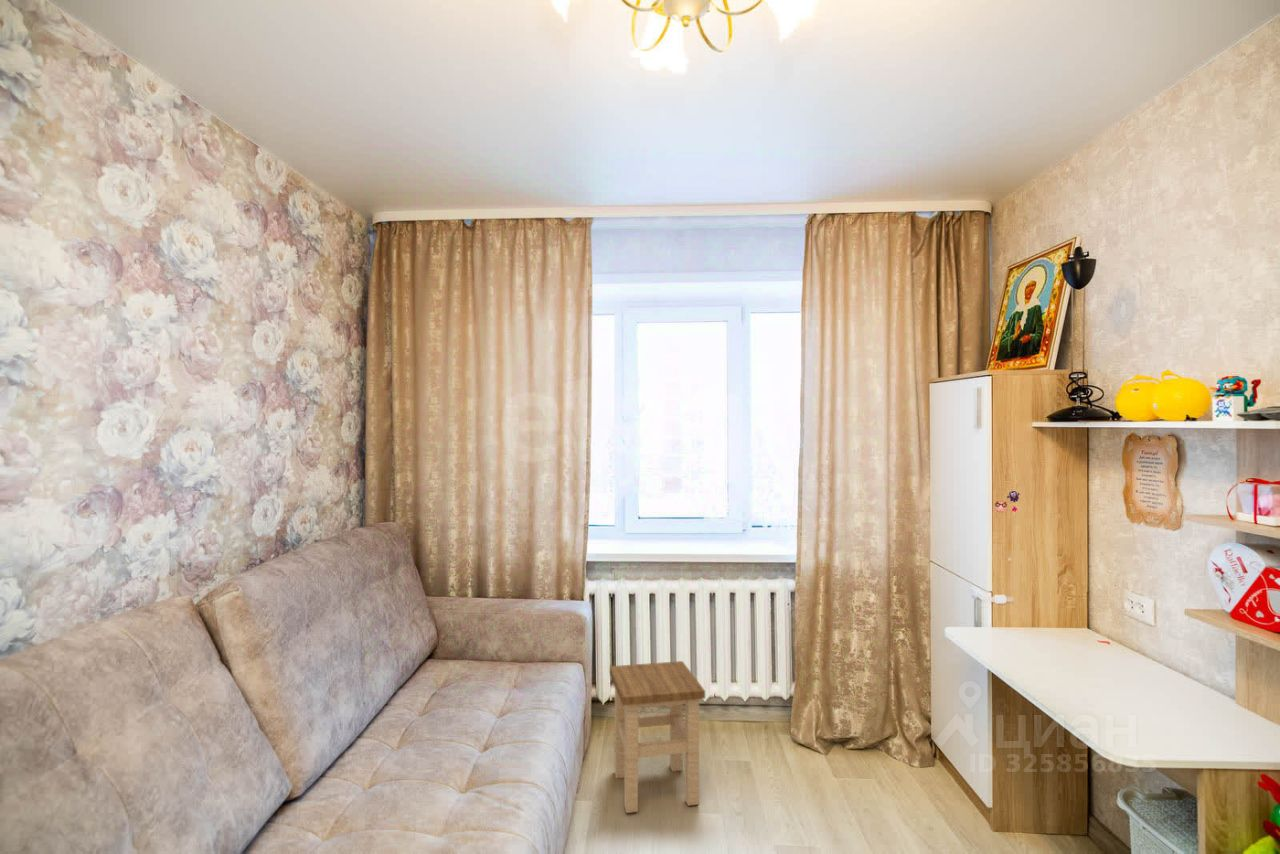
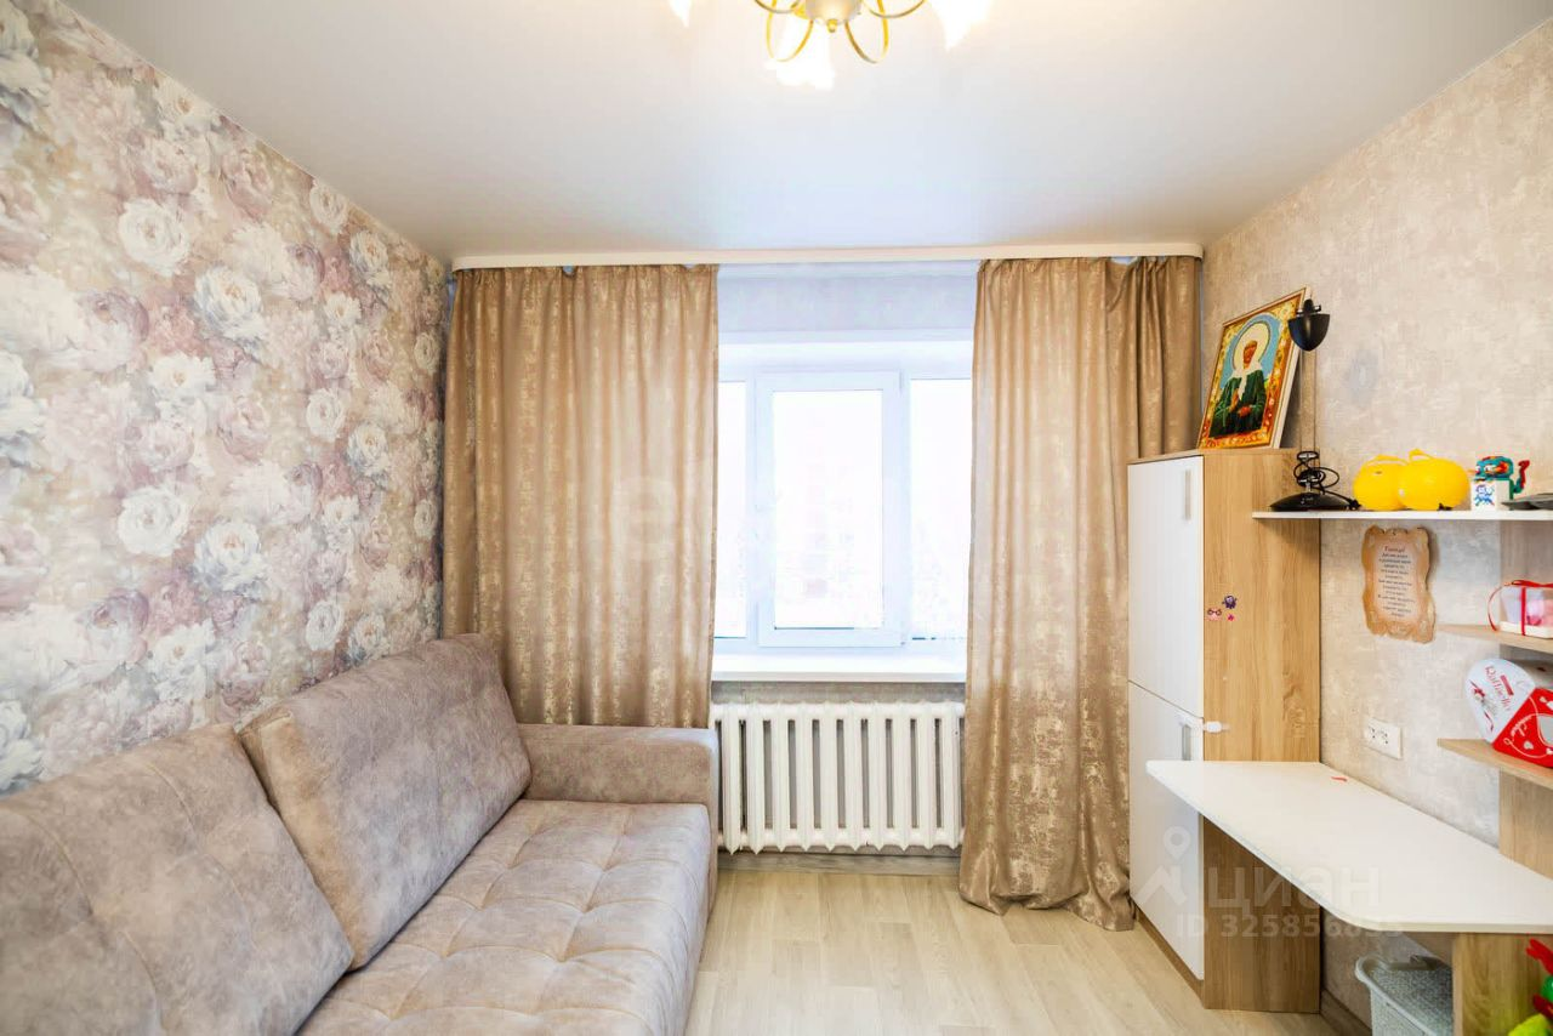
- stool [609,660,706,814]
